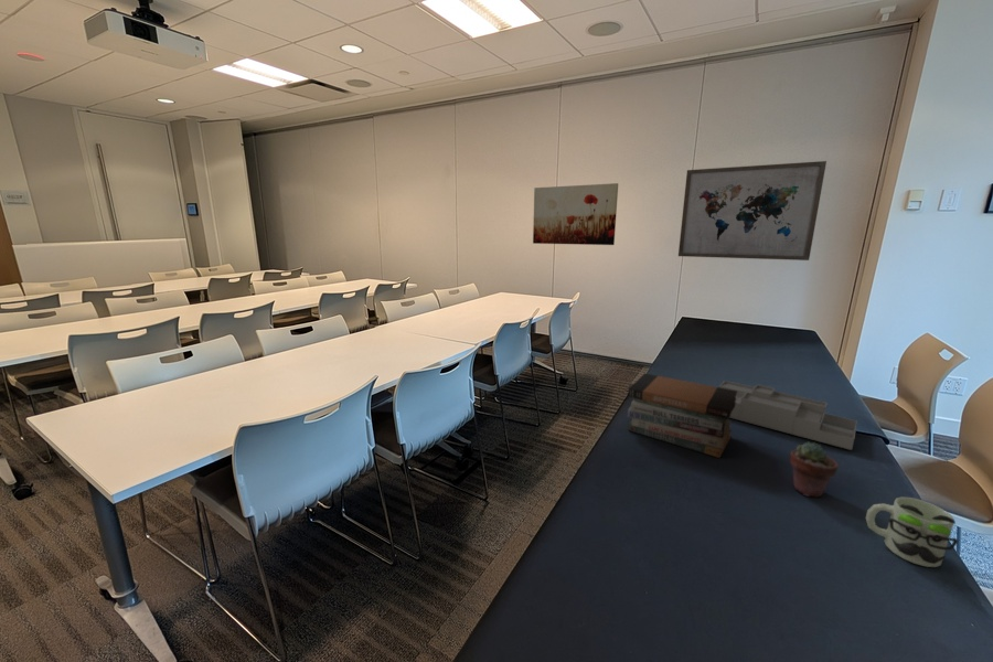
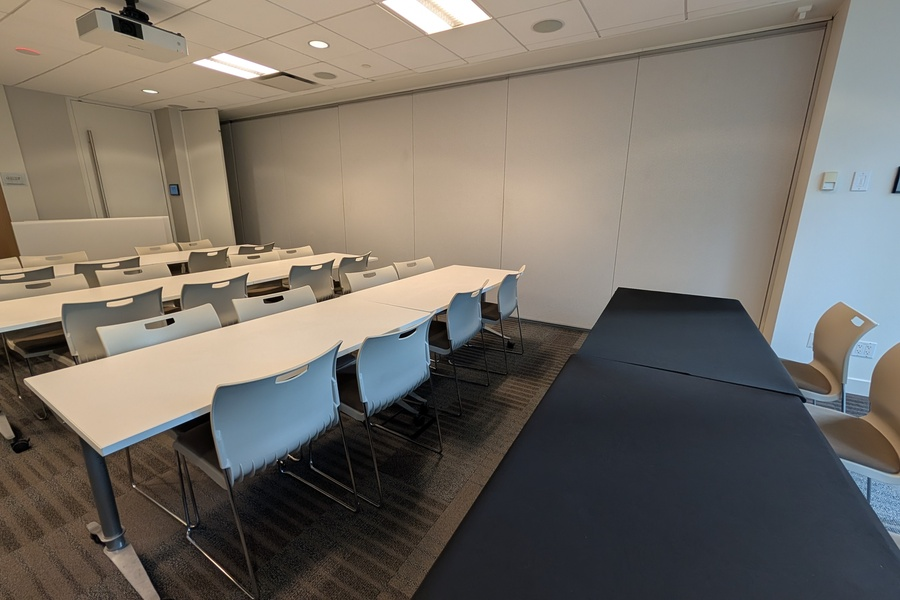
- desk organizer [718,380,858,451]
- potted succulent [789,441,840,499]
- book stack [627,372,737,459]
- wall art [532,182,619,246]
- mug [865,495,959,568]
- wall art [677,160,828,261]
